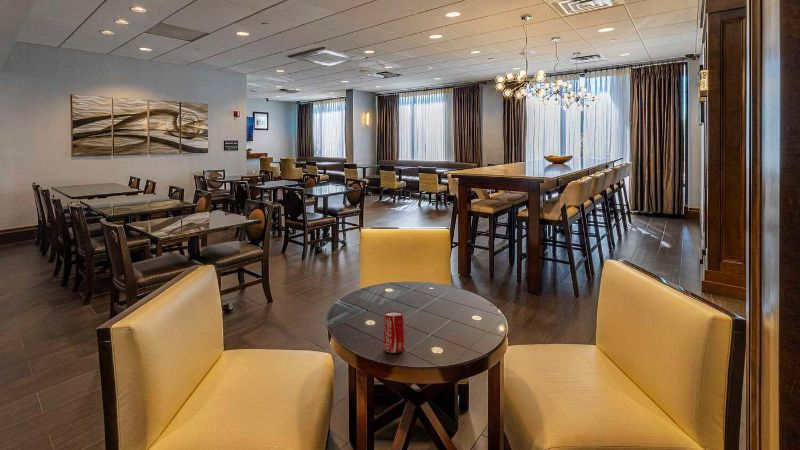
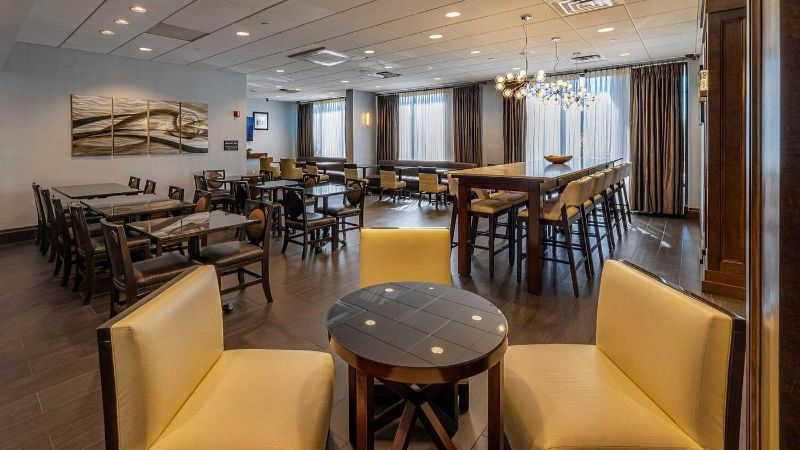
- beverage can [383,311,406,354]
